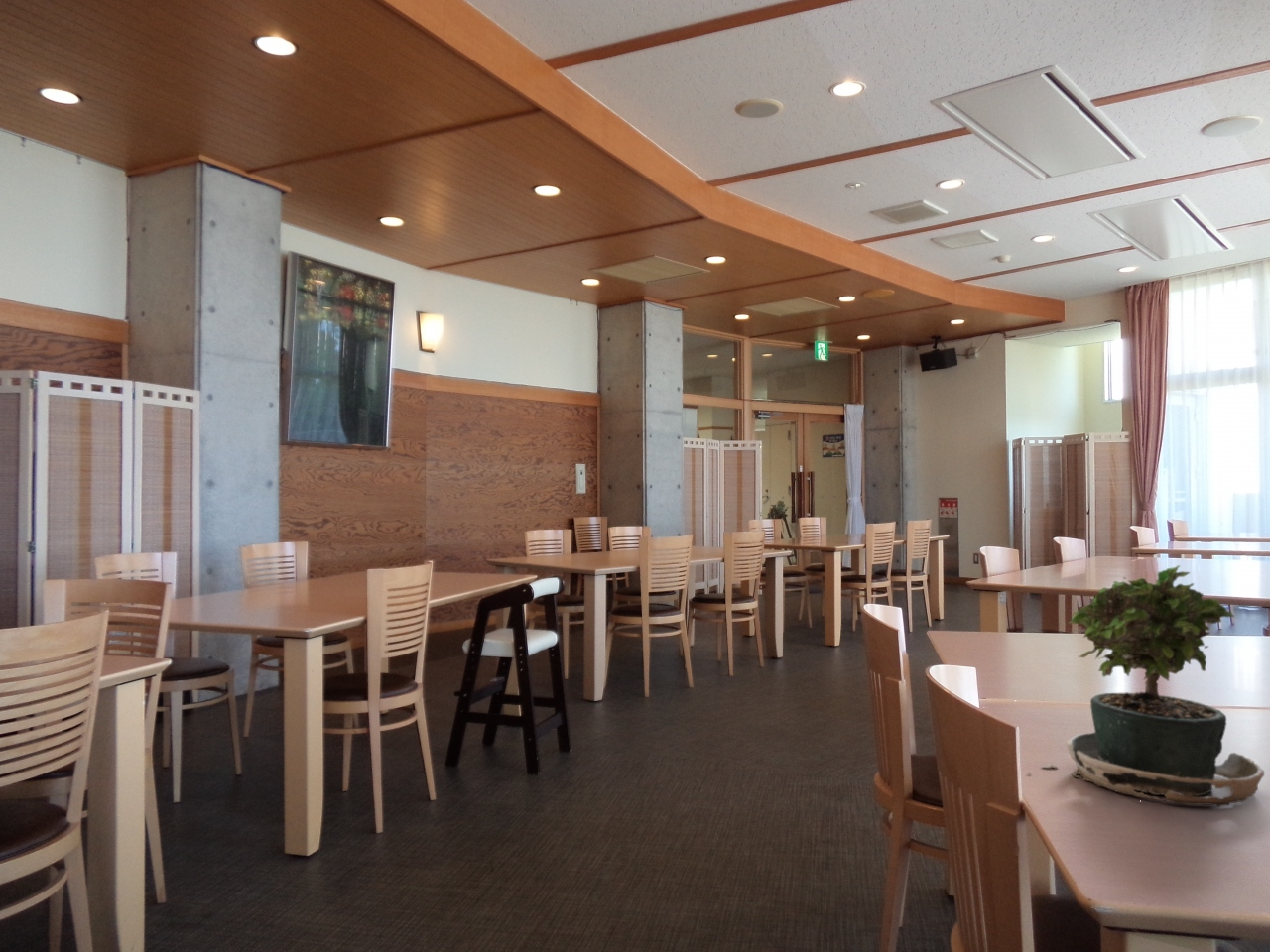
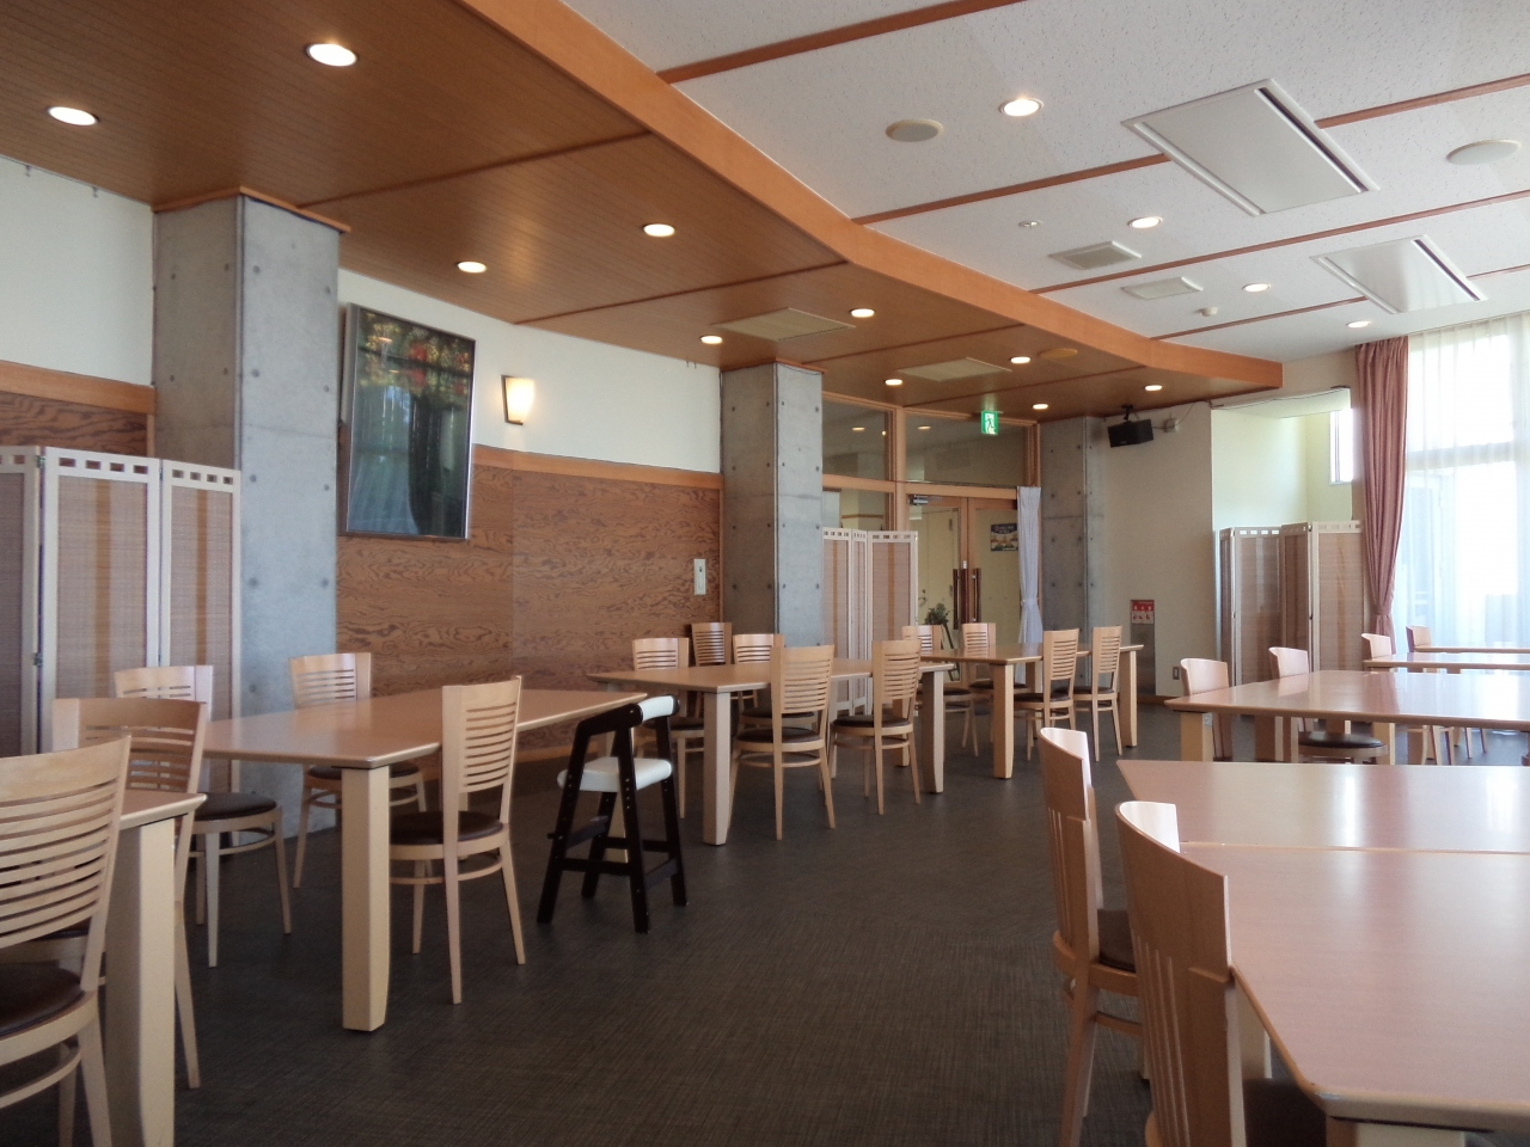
- potted plant [1026,564,1265,807]
